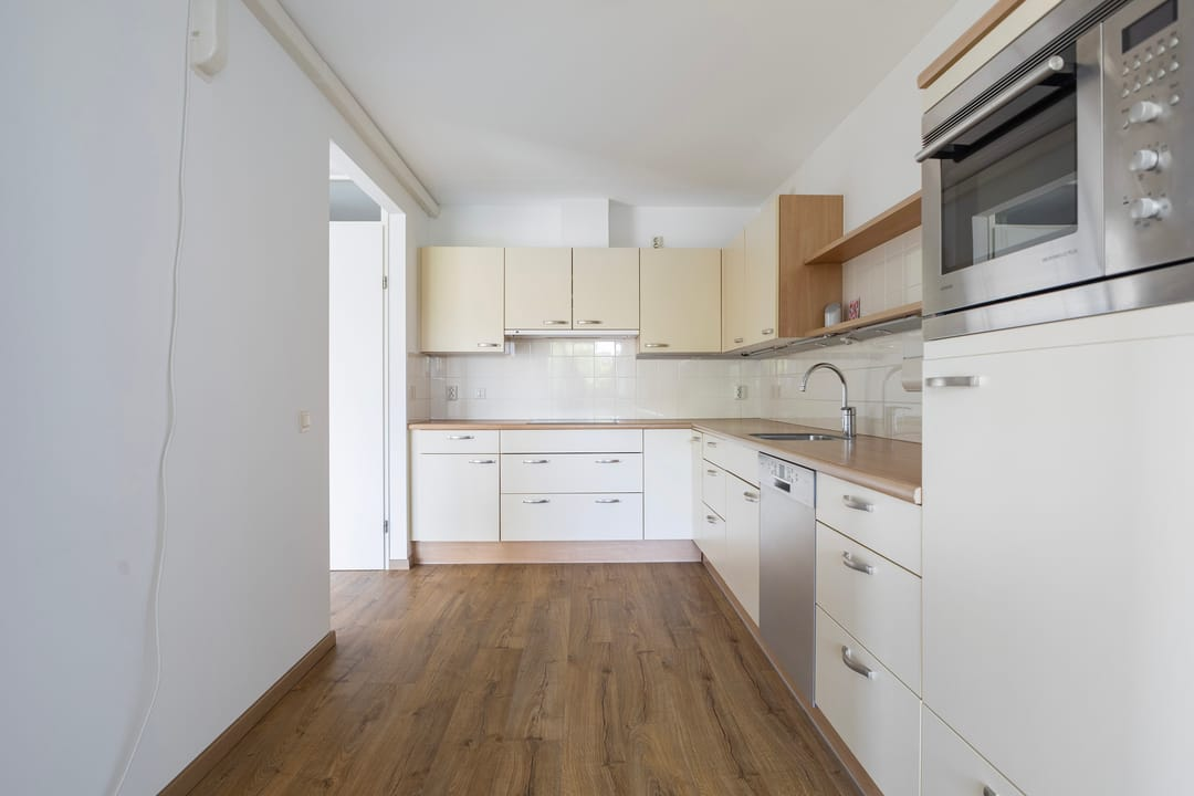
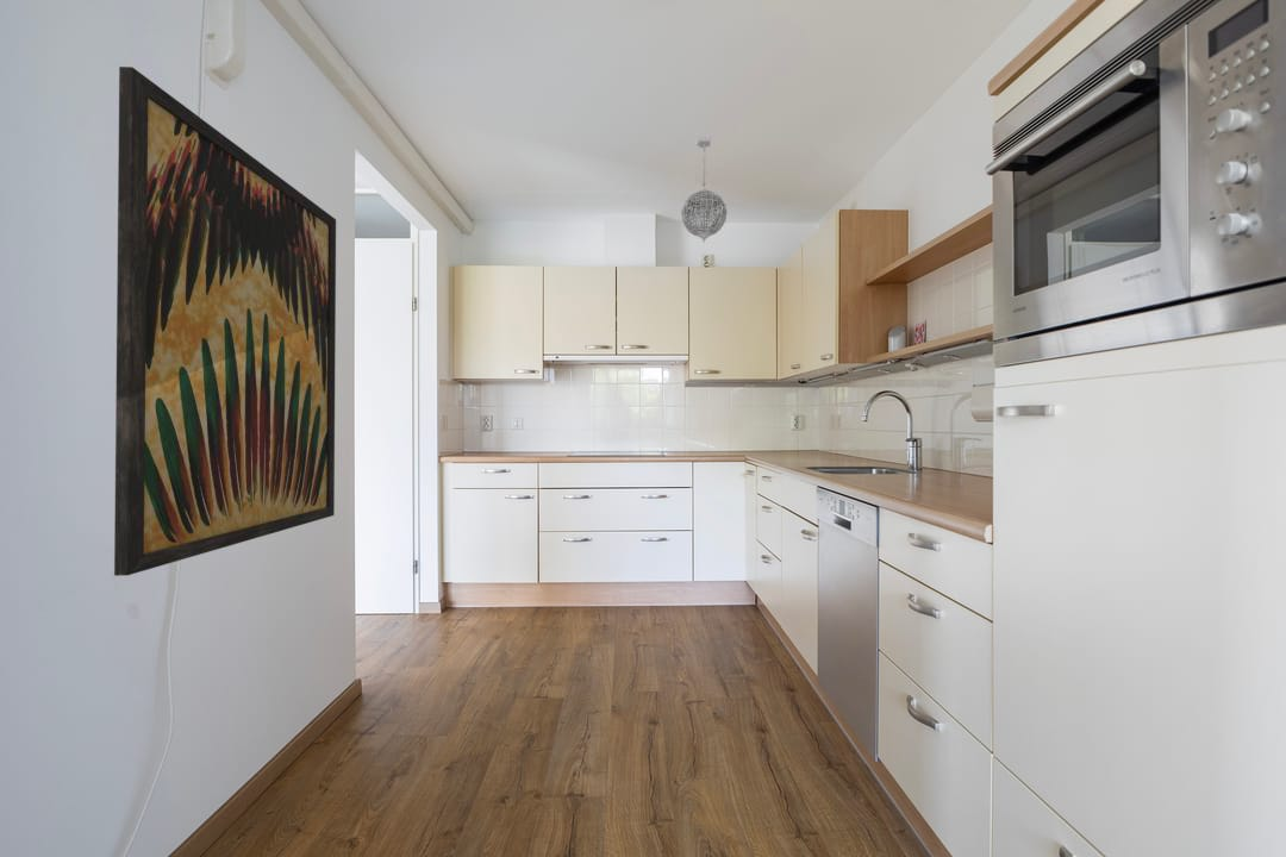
+ wall art [113,65,337,577]
+ pendant light [680,136,728,244]
